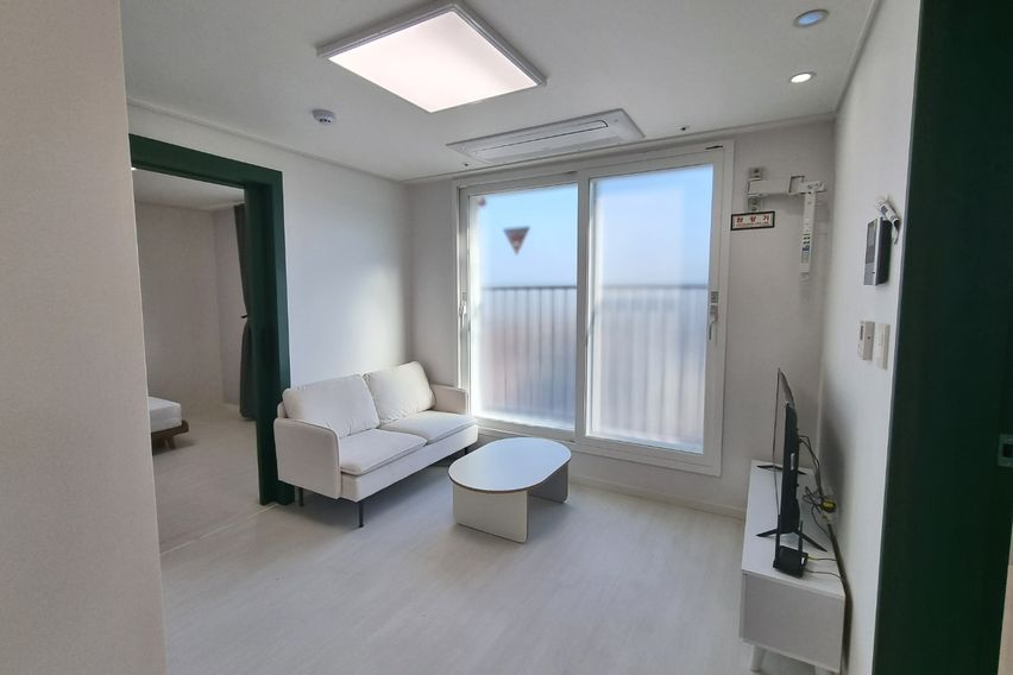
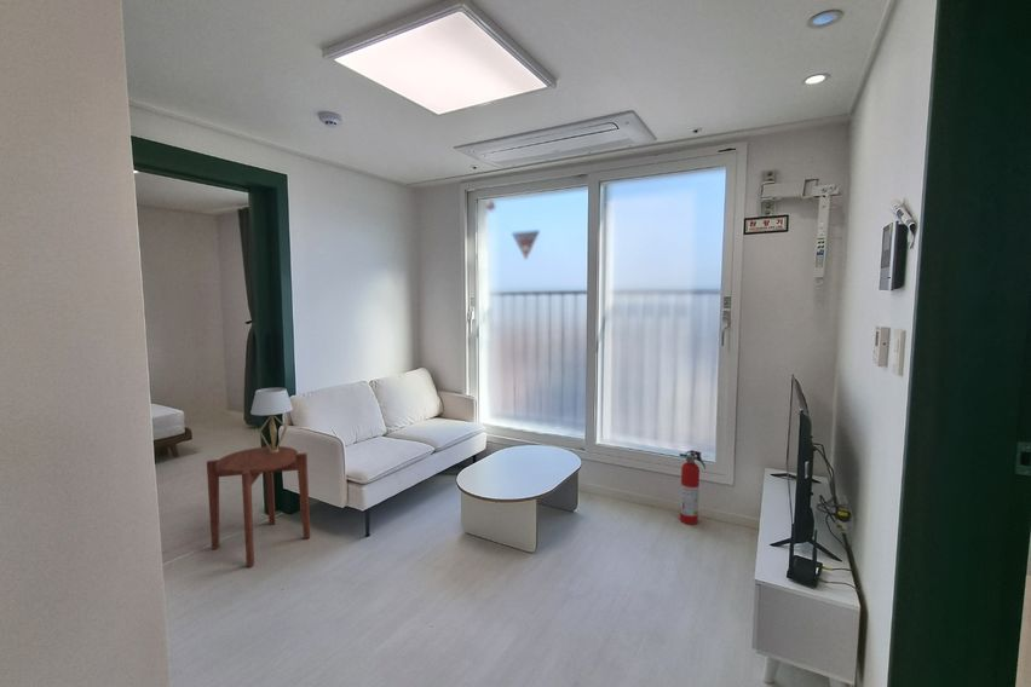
+ table lamp [249,386,294,454]
+ side table [206,443,311,568]
+ fire extinguisher [678,449,707,526]
